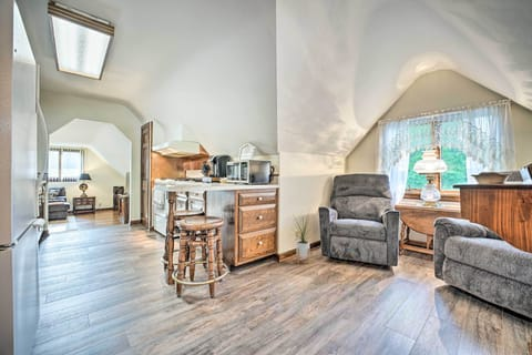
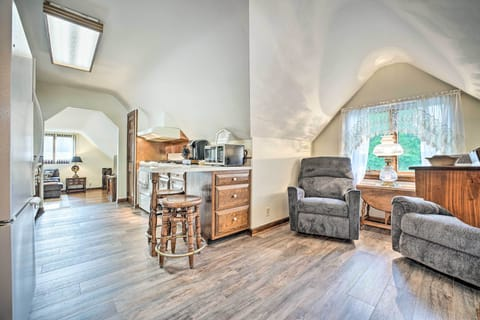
- house plant [289,212,315,265]
